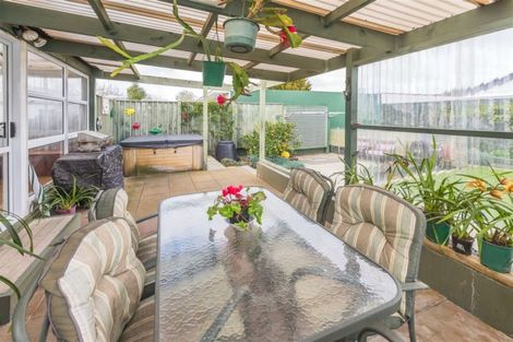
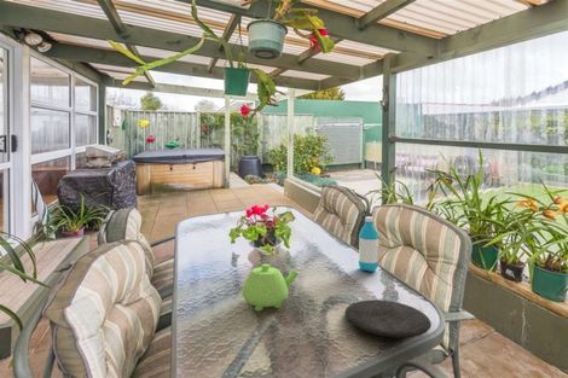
+ teapot [242,263,300,313]
+ plate [343,300,433,338]
+ water bottle [358,216,379,273]
